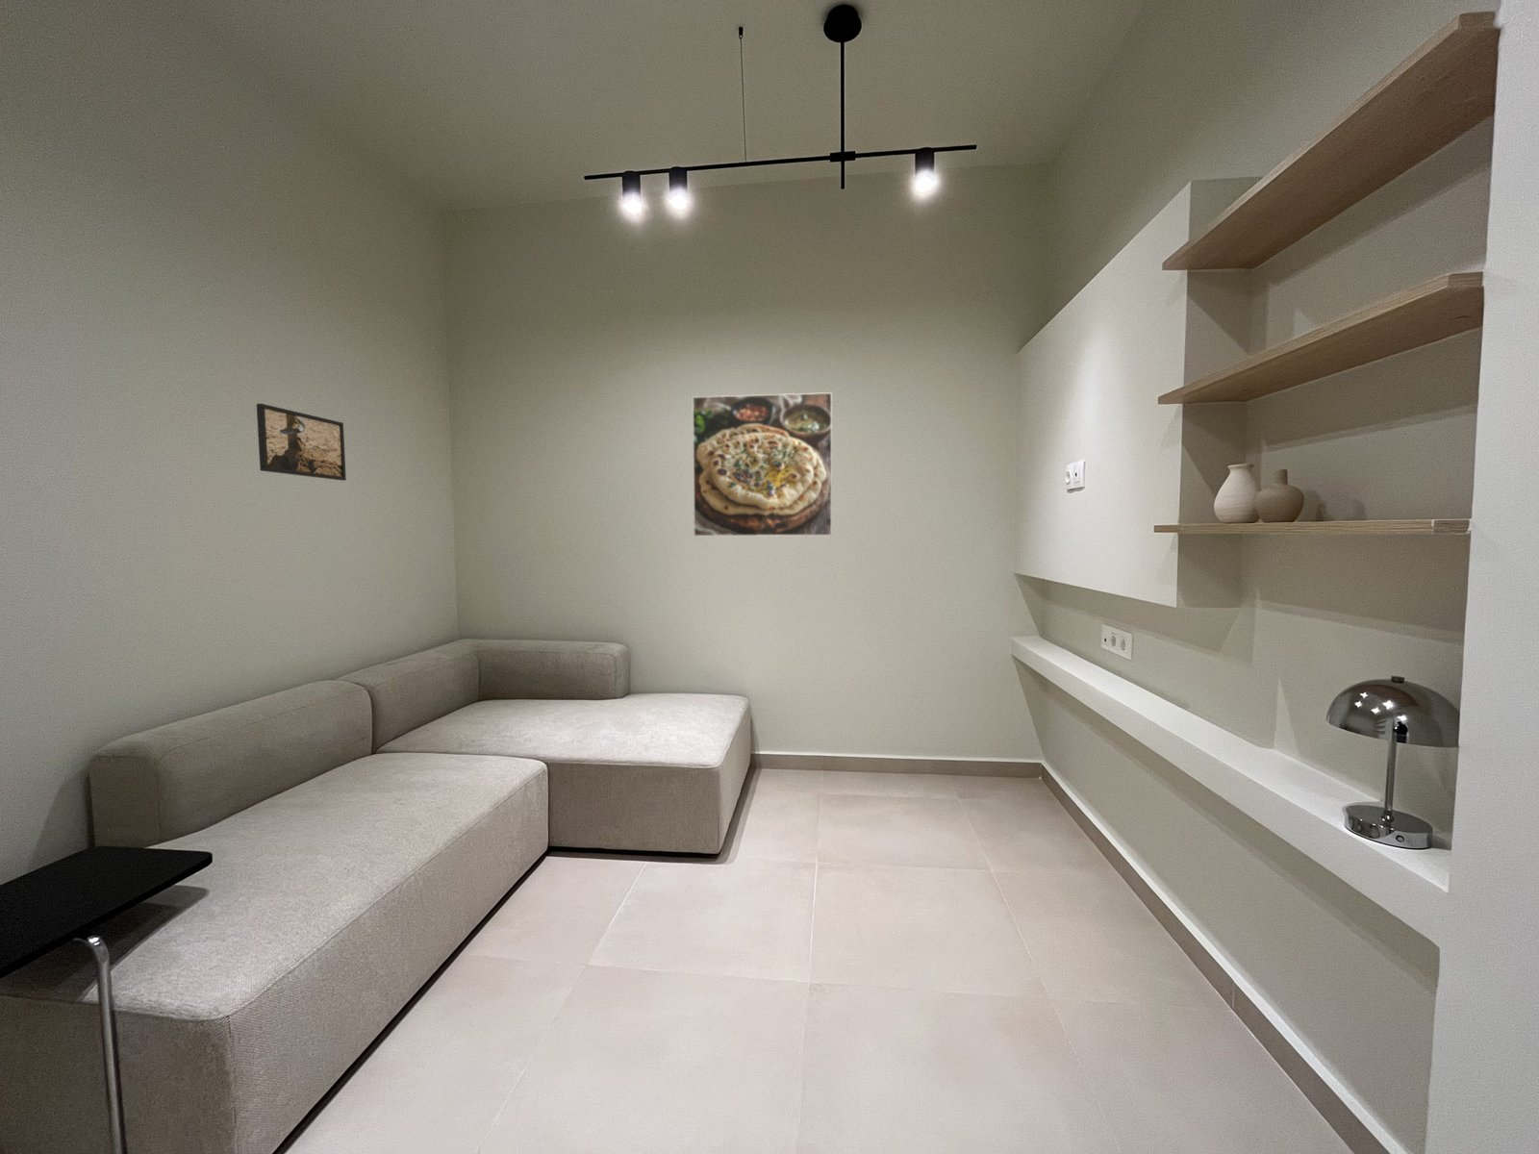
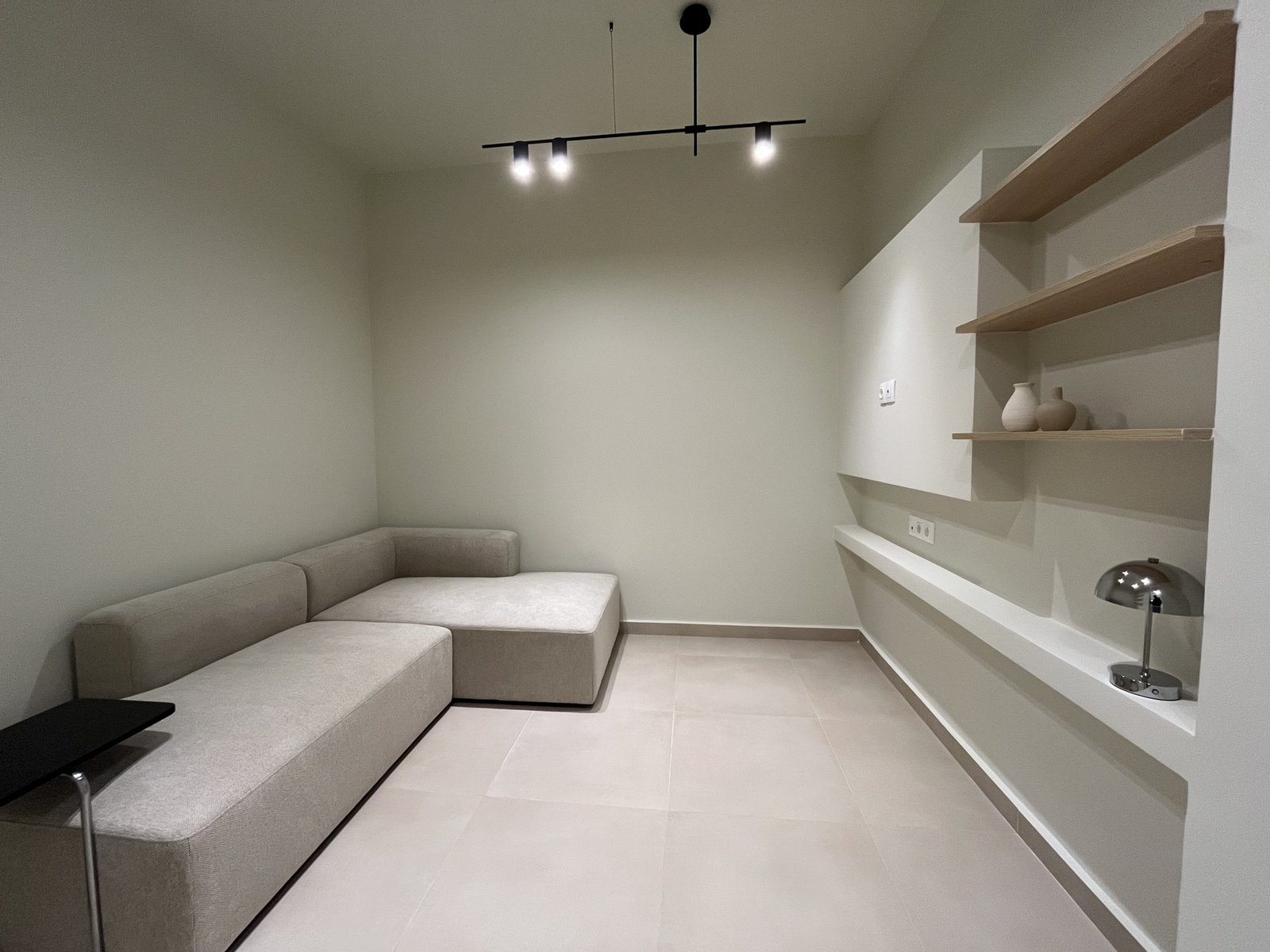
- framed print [692,392,833,537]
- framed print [256,402,348,481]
